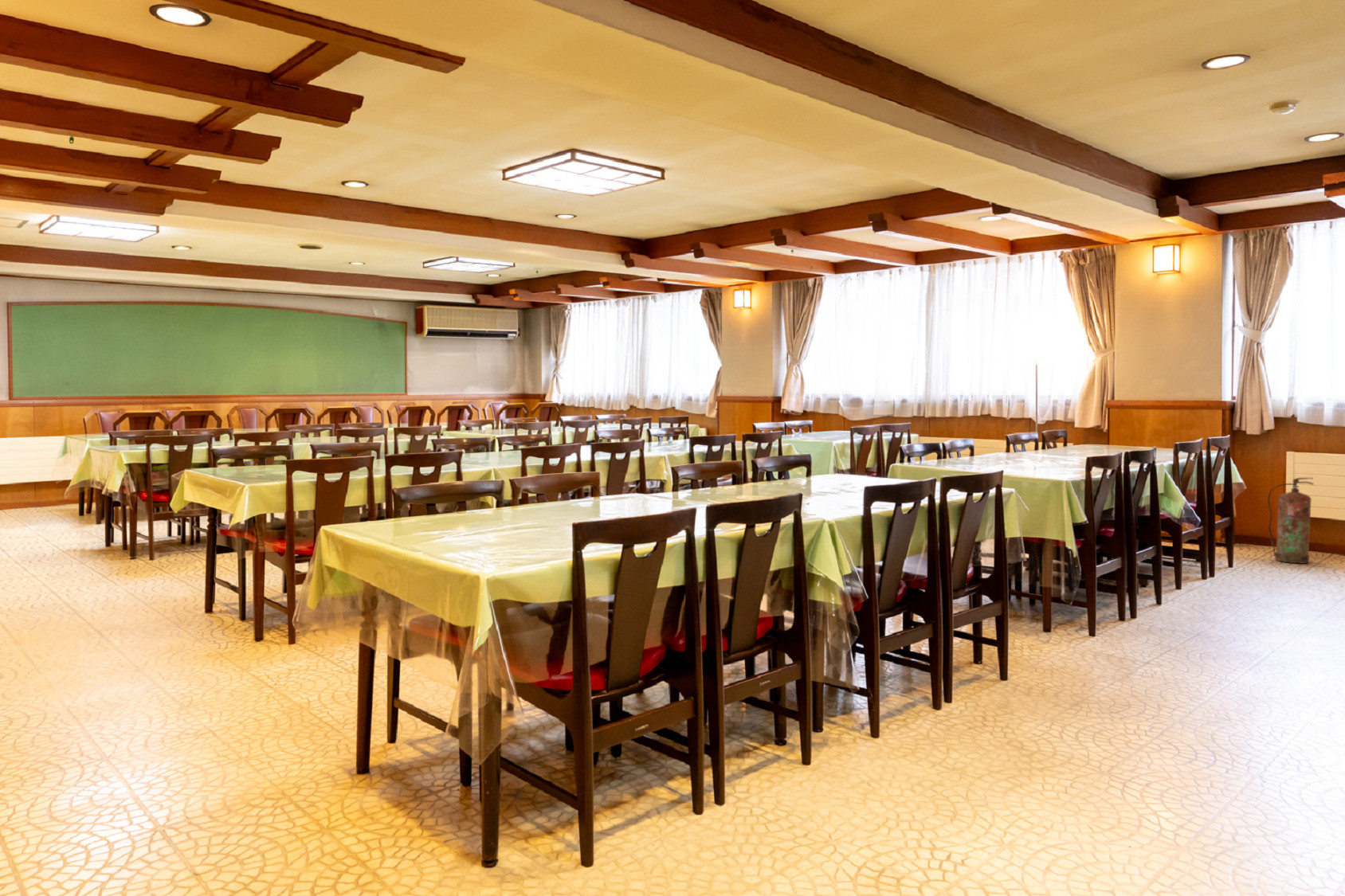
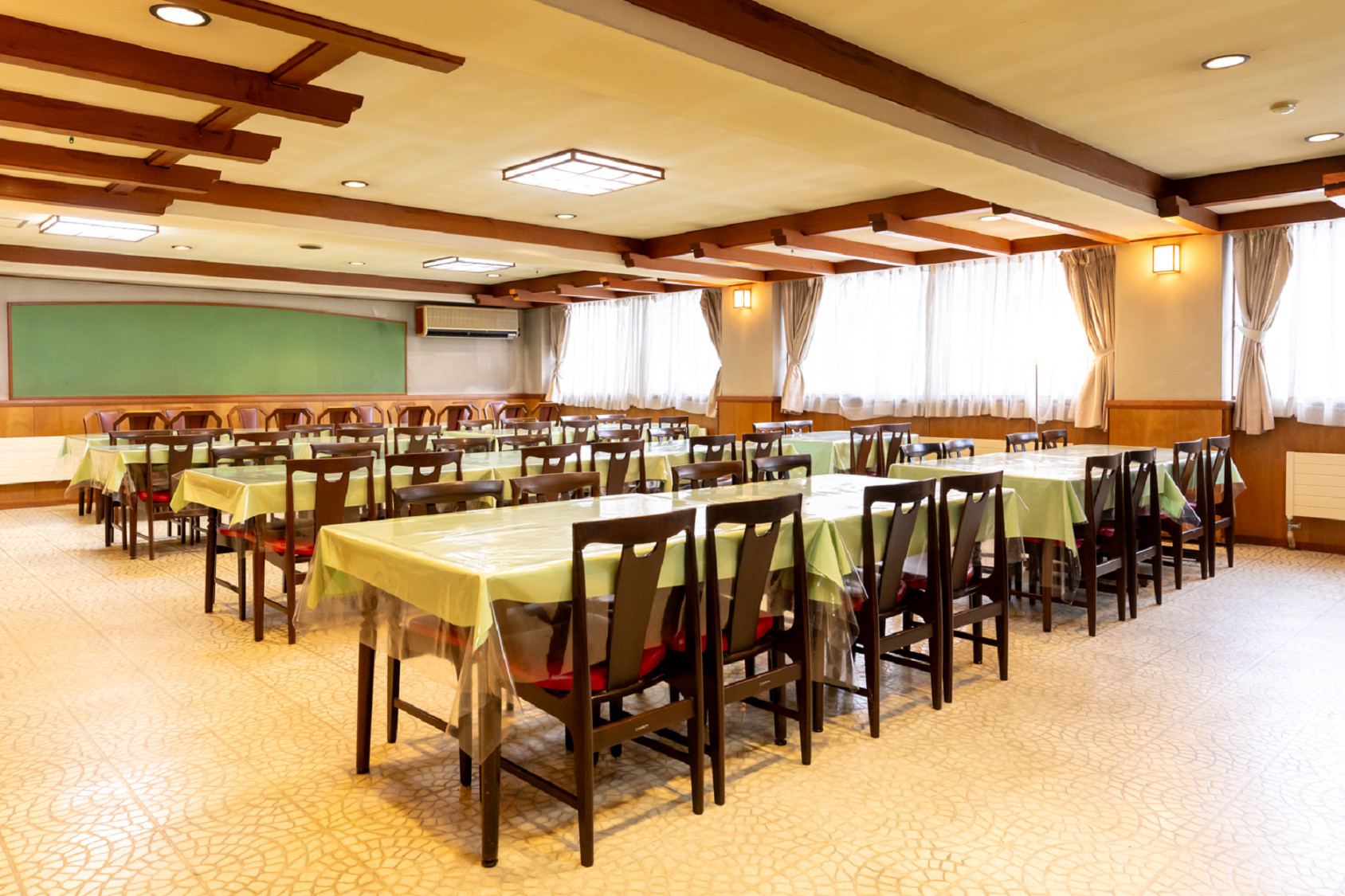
- fire extinguisher [1267,477,1315,565]
